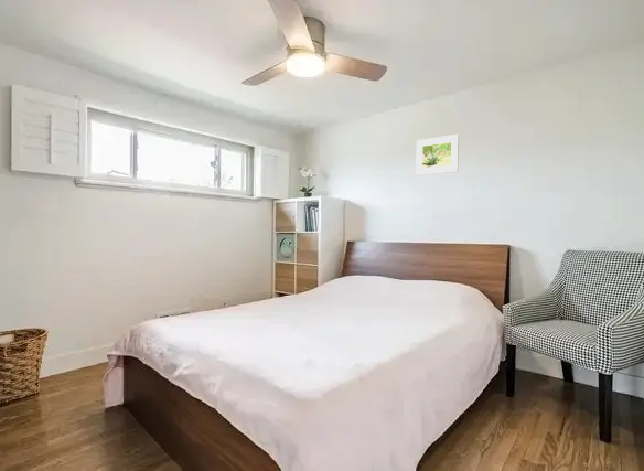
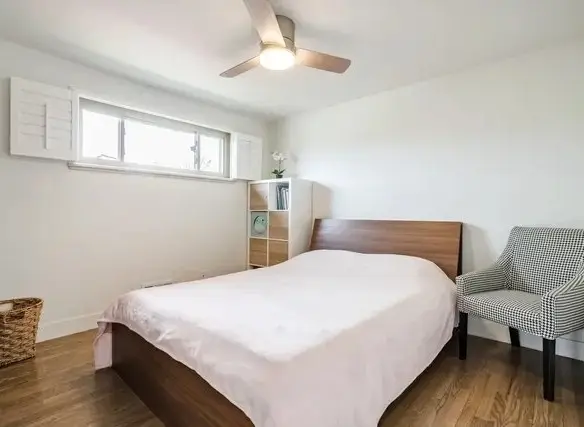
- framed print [415,133,460,176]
